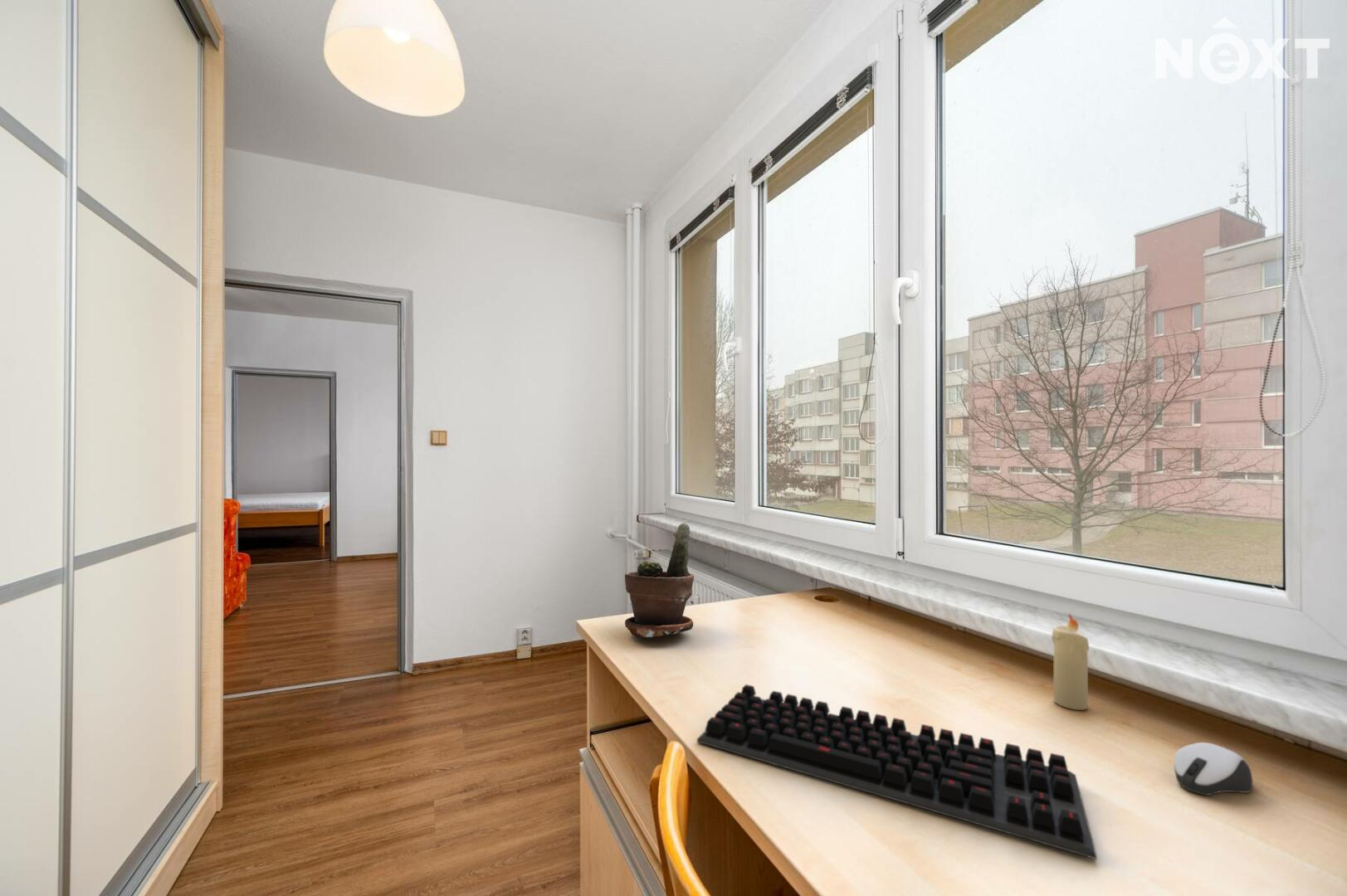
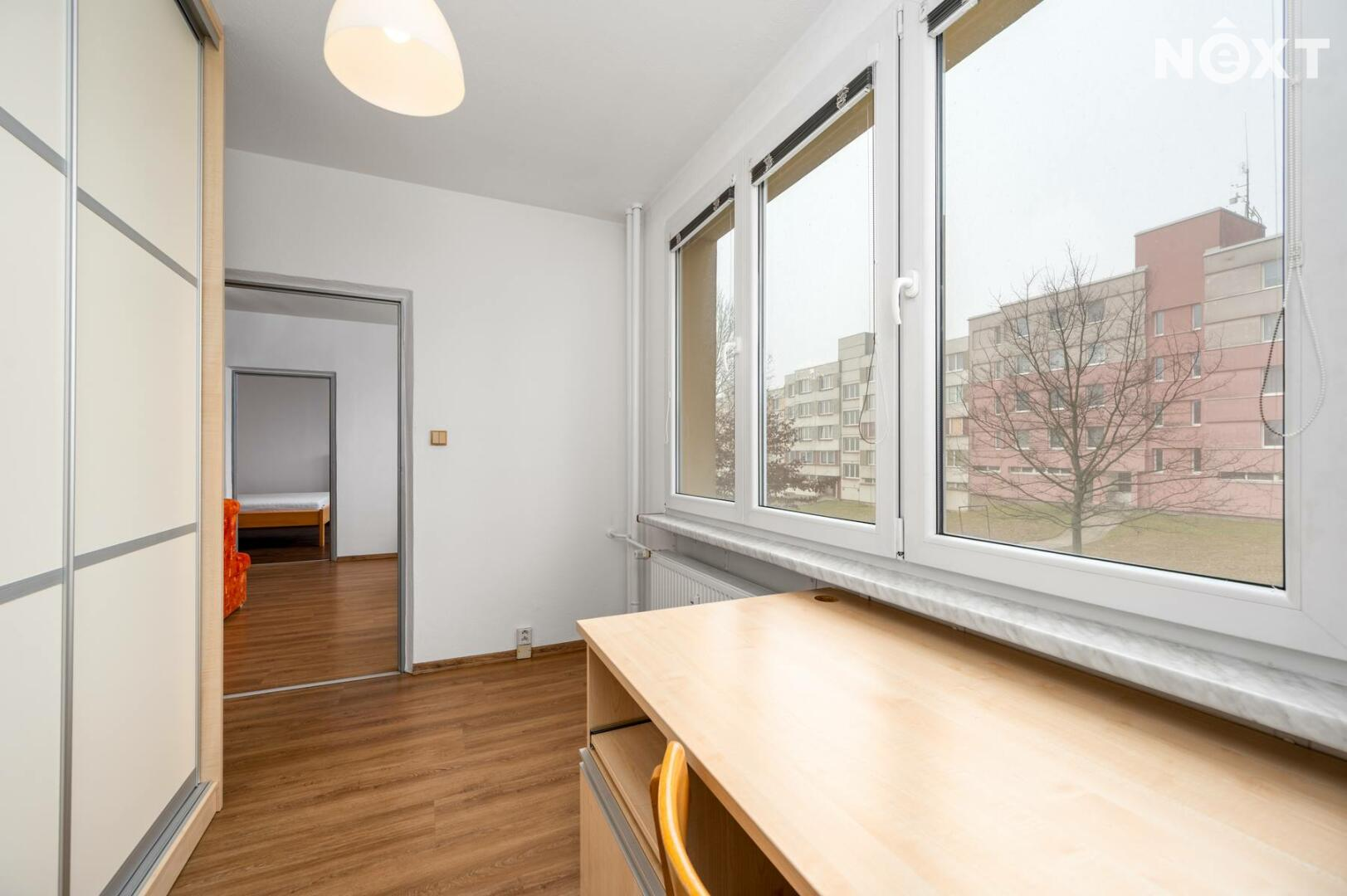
- computer keyboard [696,684,1097,860]
- potted plant [624,522,695,639]
- candle [1051,612,1090,711]
- computer mouse [1174,742,1254,796]
